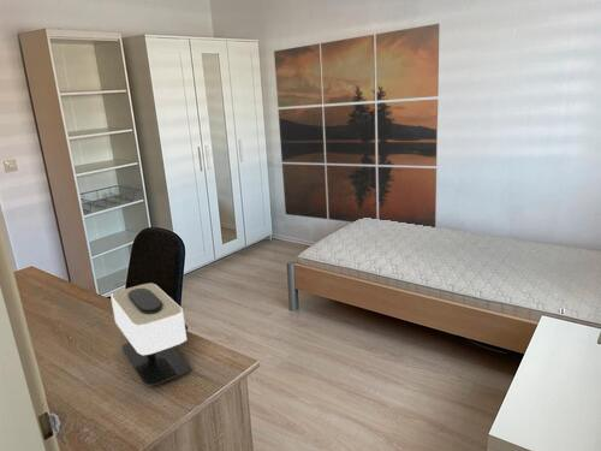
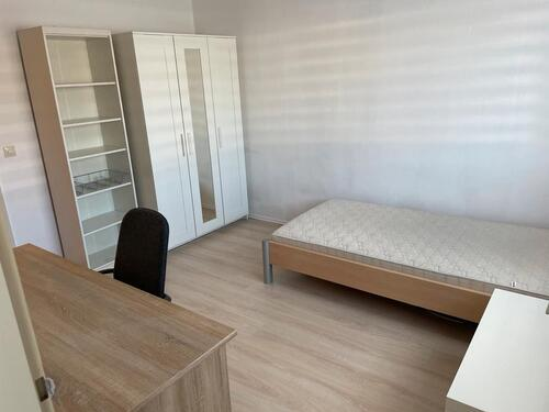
- wall art [273,23,440,229]
- wall sconce [109,281,190,387]
